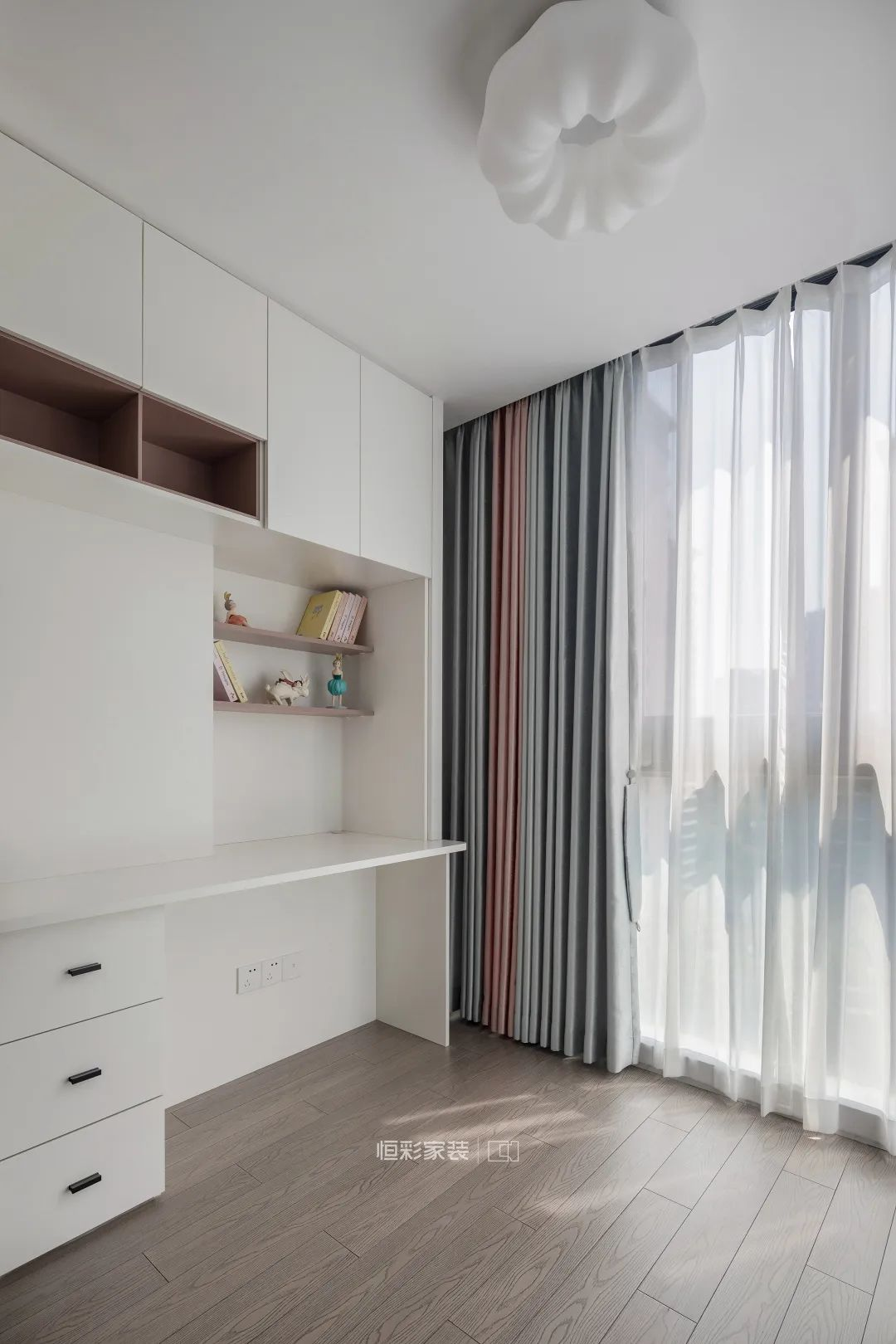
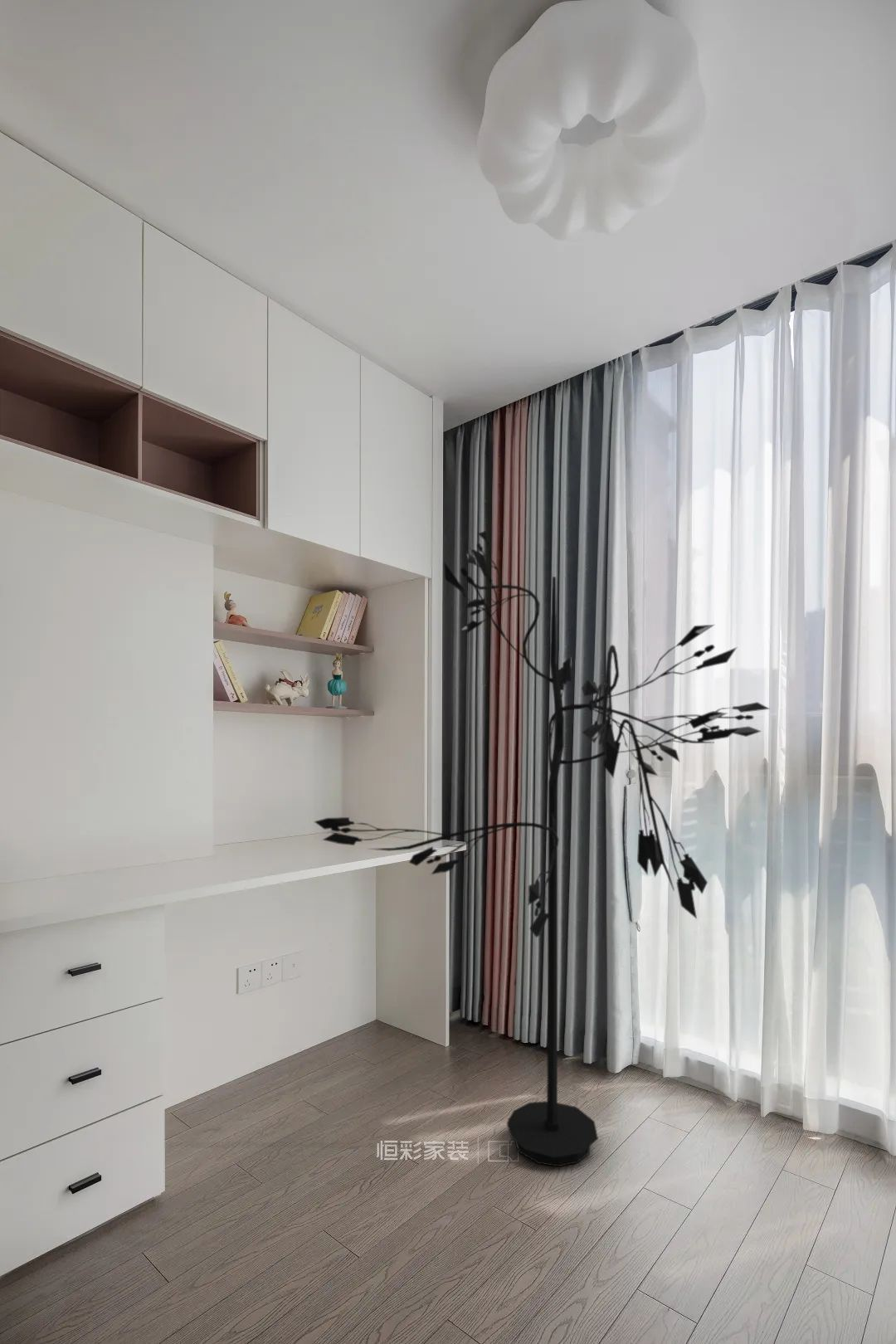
+ floor lamp [313,530,772,1167]
